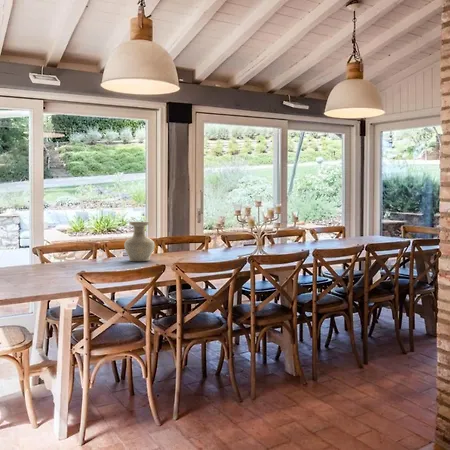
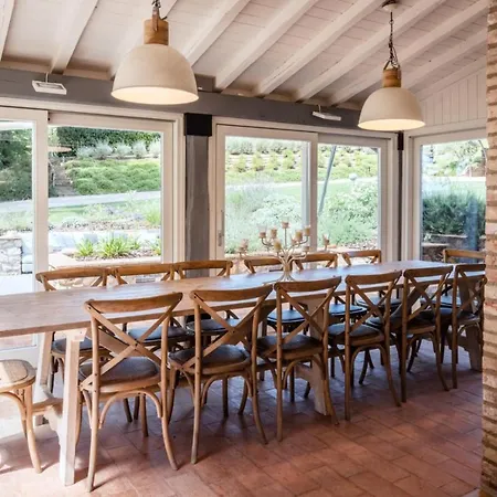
- vase [123,221,156,262]
